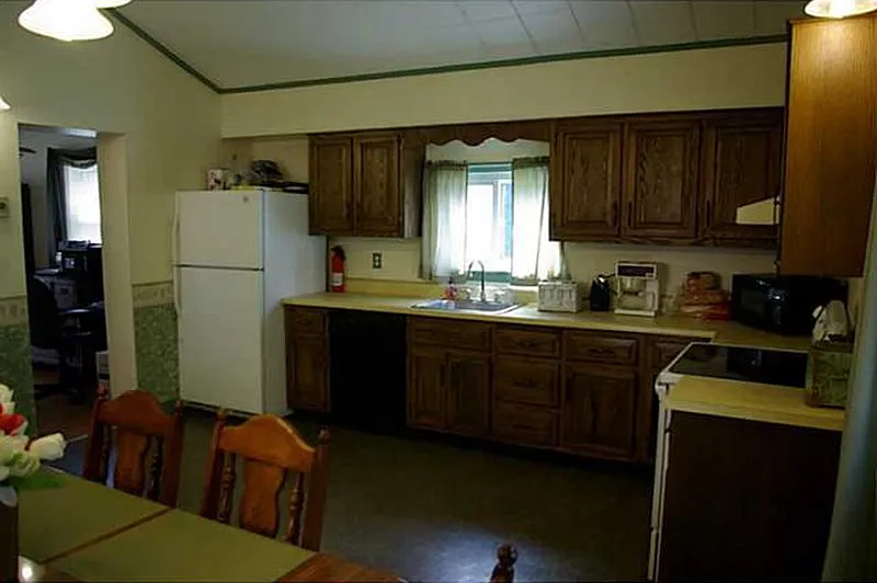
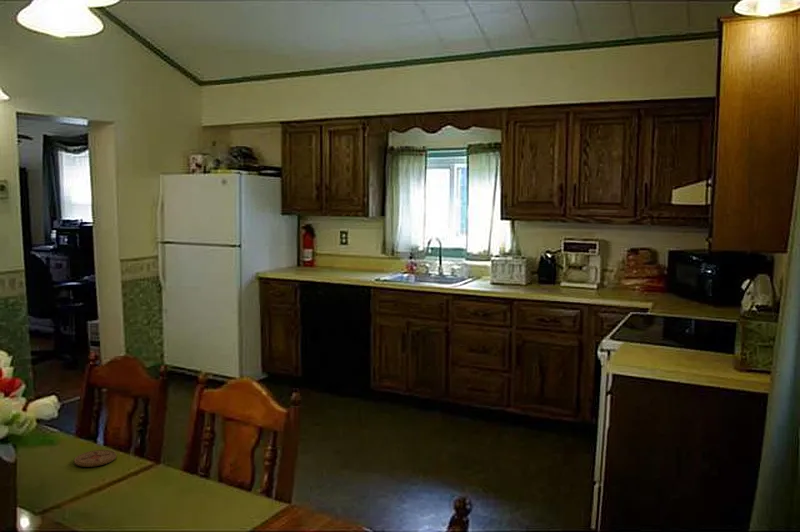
+ coaster [73,449,117,468]
